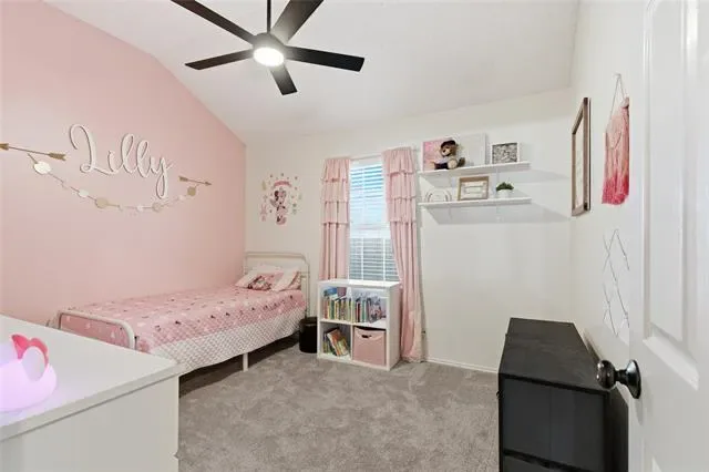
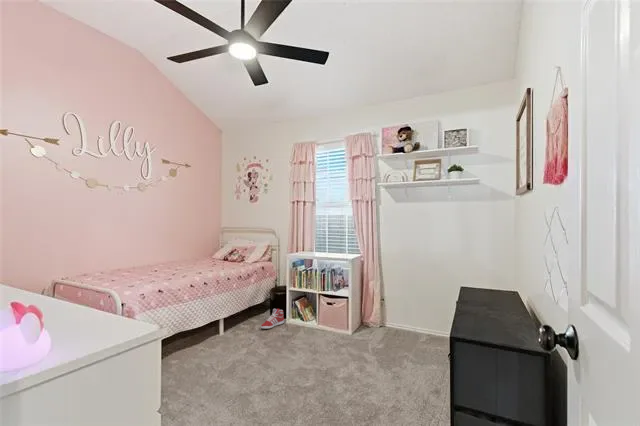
+ sneaker [260,308,285,330]
